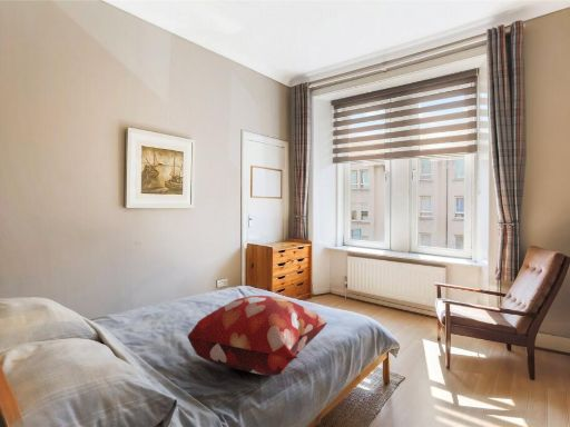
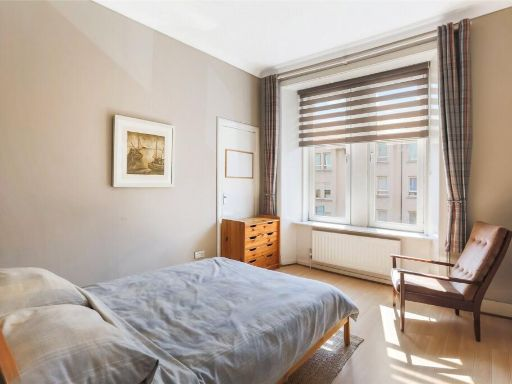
- decorative pillow [187,295,328,377]
